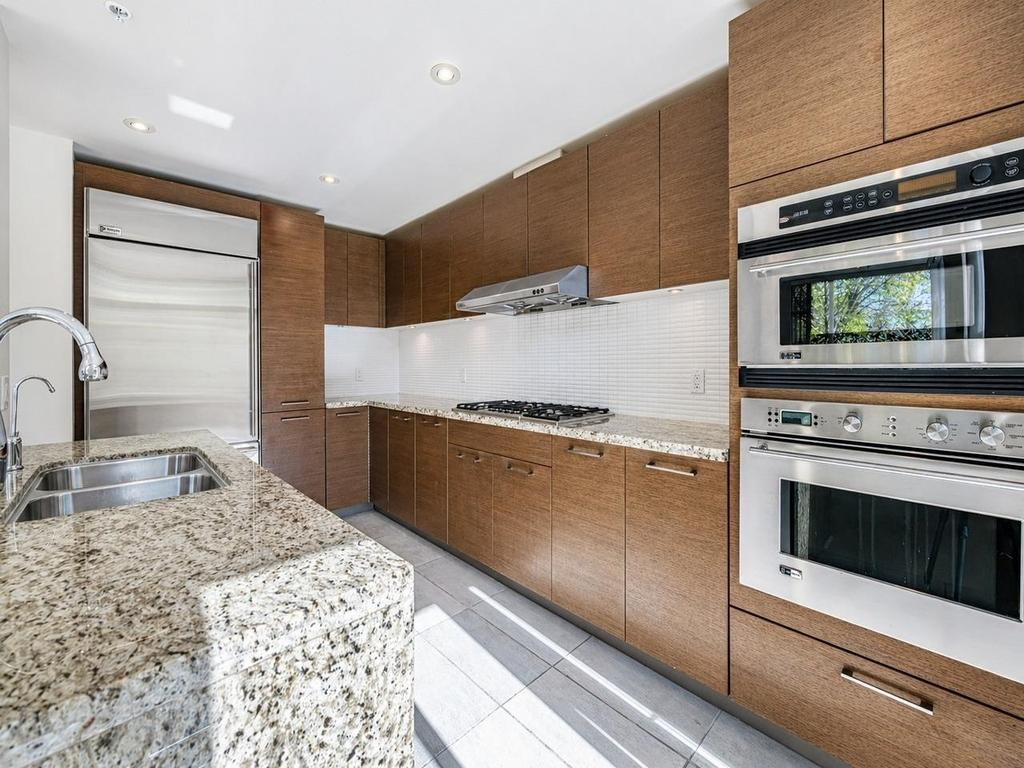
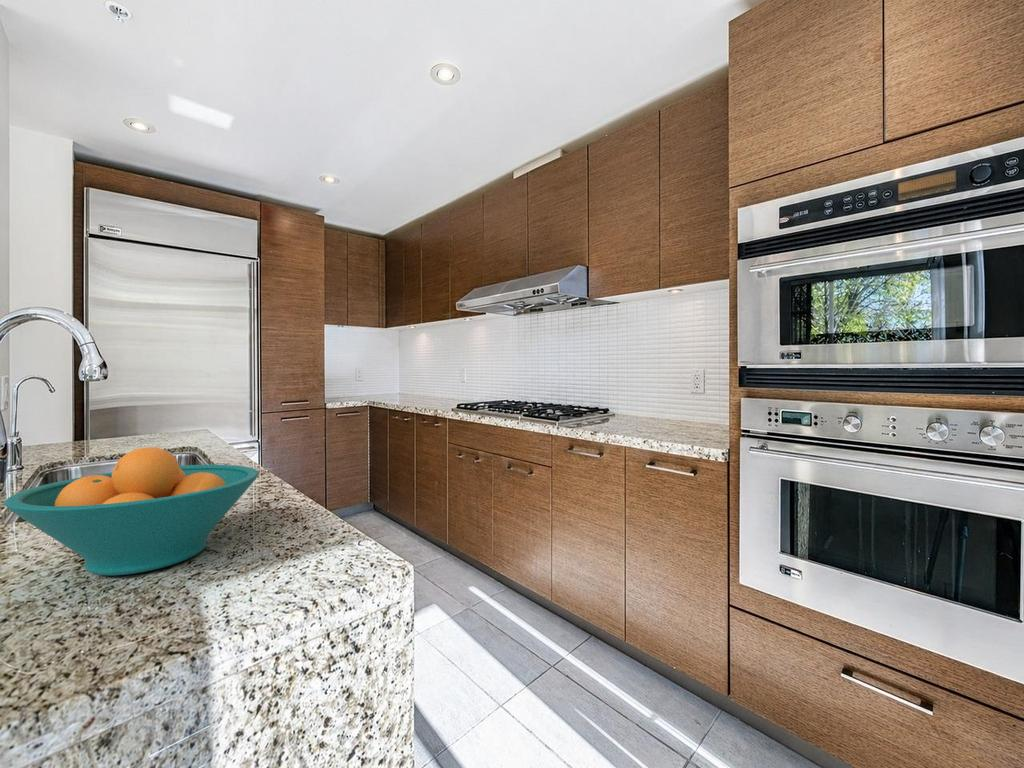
+ fruit bowl [3,446,260,576]
